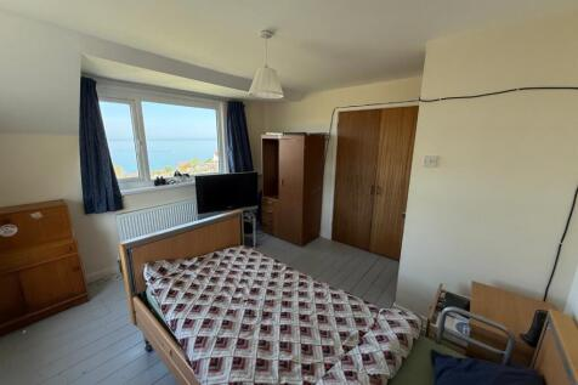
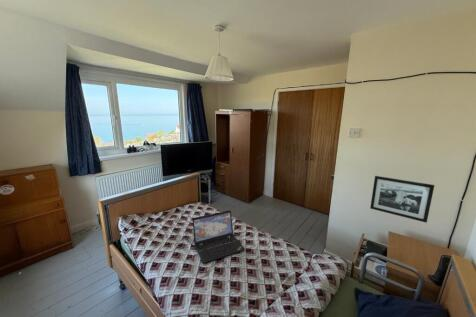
+ laptop [191,209,246,264]
+ picture frame [369,175,435,224]
